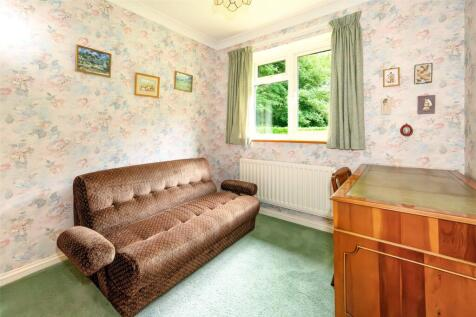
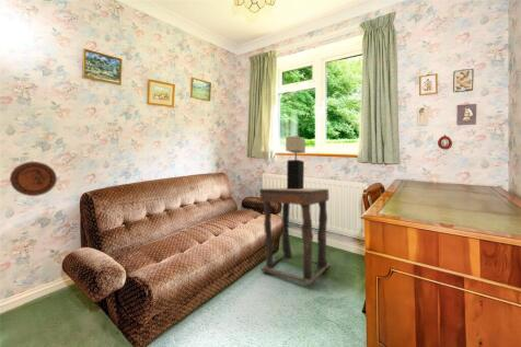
+ decorative plate [9,161,58,197]
+ side table [258,187,331,286]
+ table lamp [285,135,306,189]
